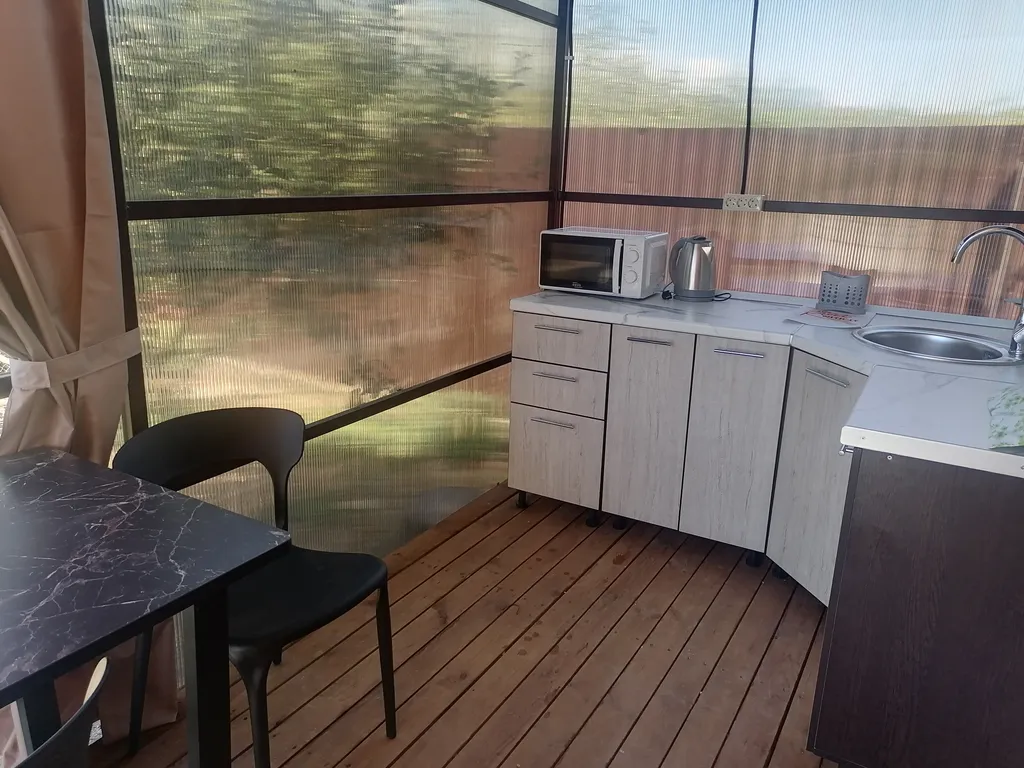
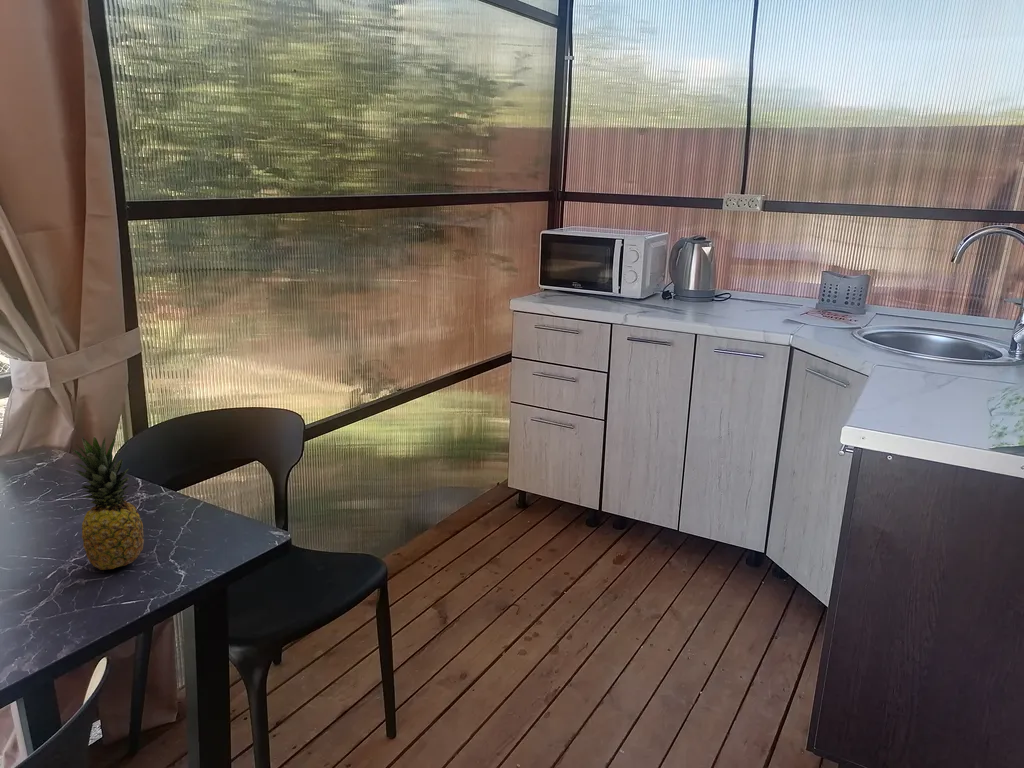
+ fruit [72,436,145,571]
